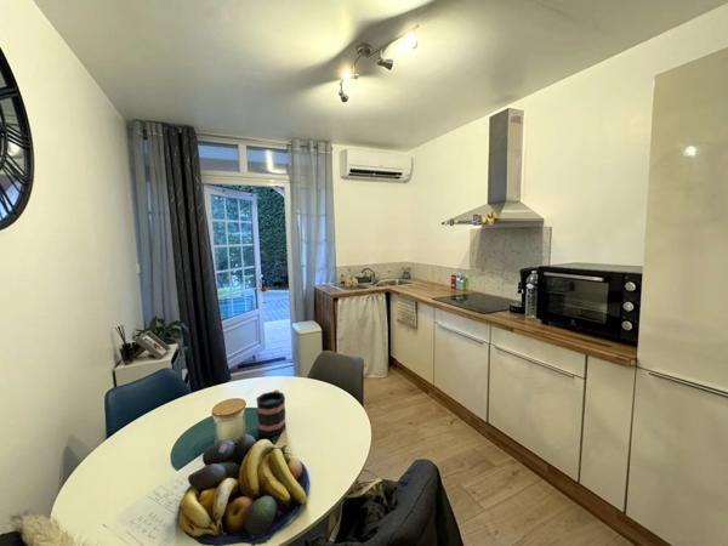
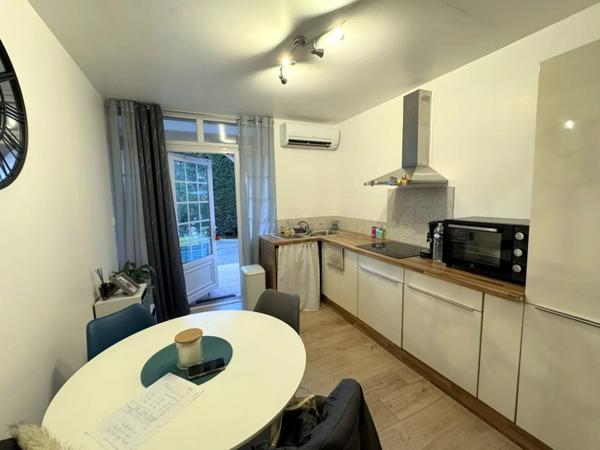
- mug [255,388,288,438]
- fruit bowl [177,433,311,546]
